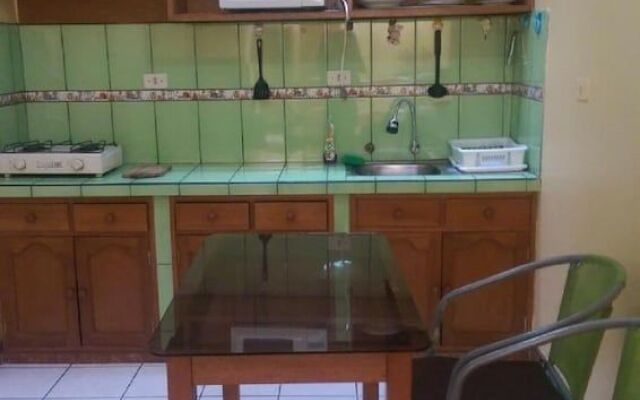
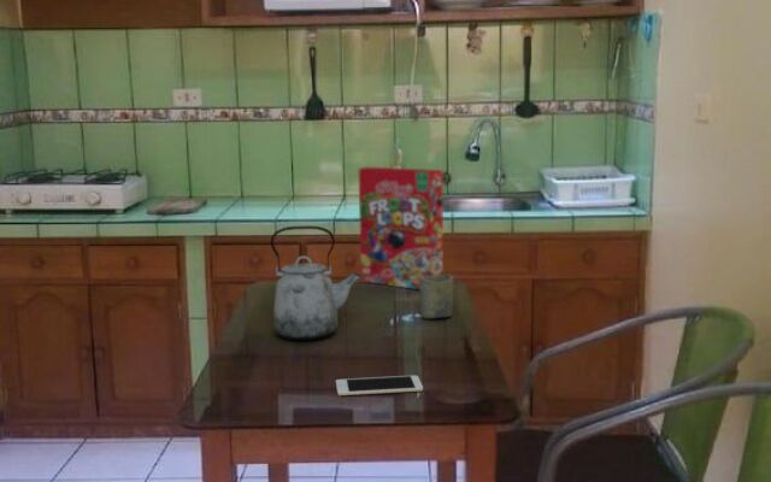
+ cell phone [335,375,424,396]
+ kettle [270,224,361,341]
+ cereal box [357,166,445,290]
+ cup [418,274,454,319]
